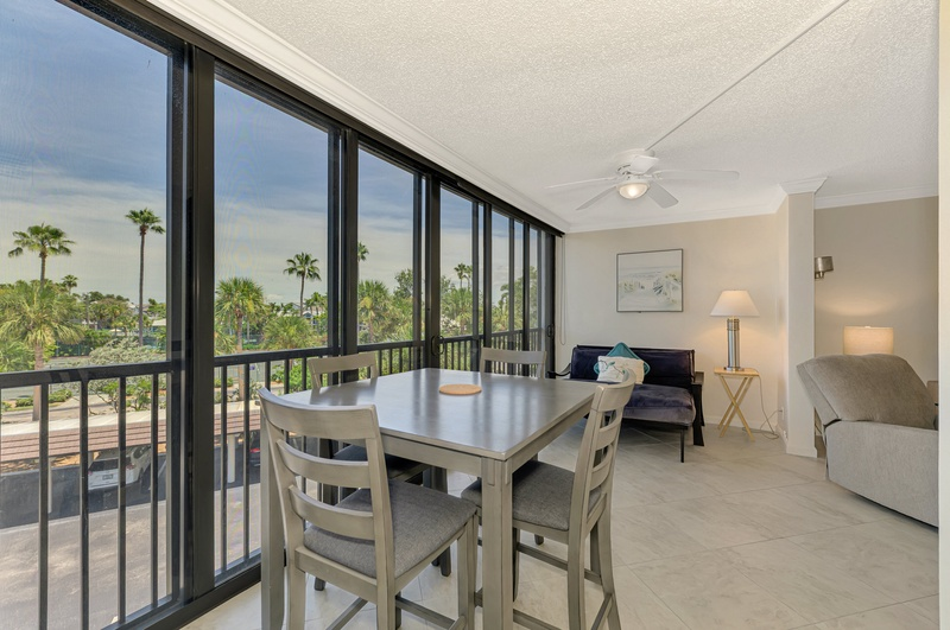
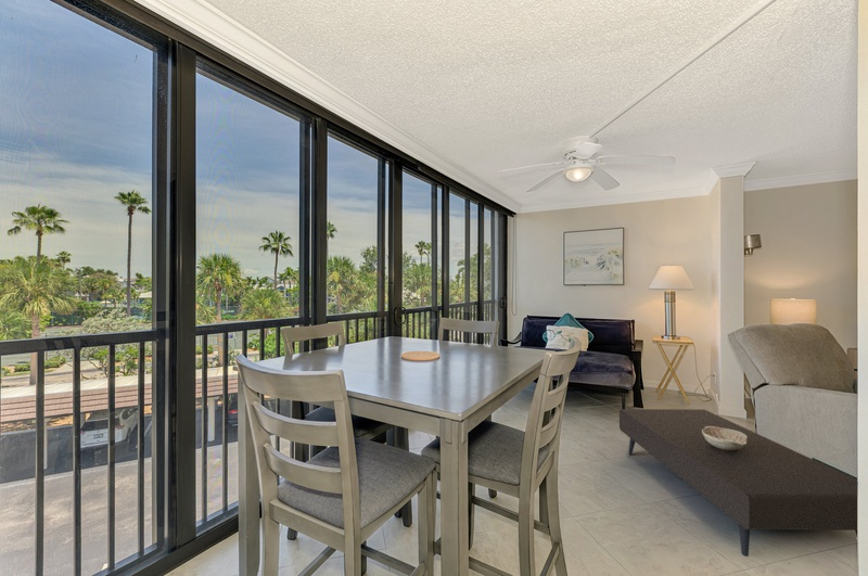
+ coffee table [618,408,858,558]
+ decorative bowl [702,426,748,450]
